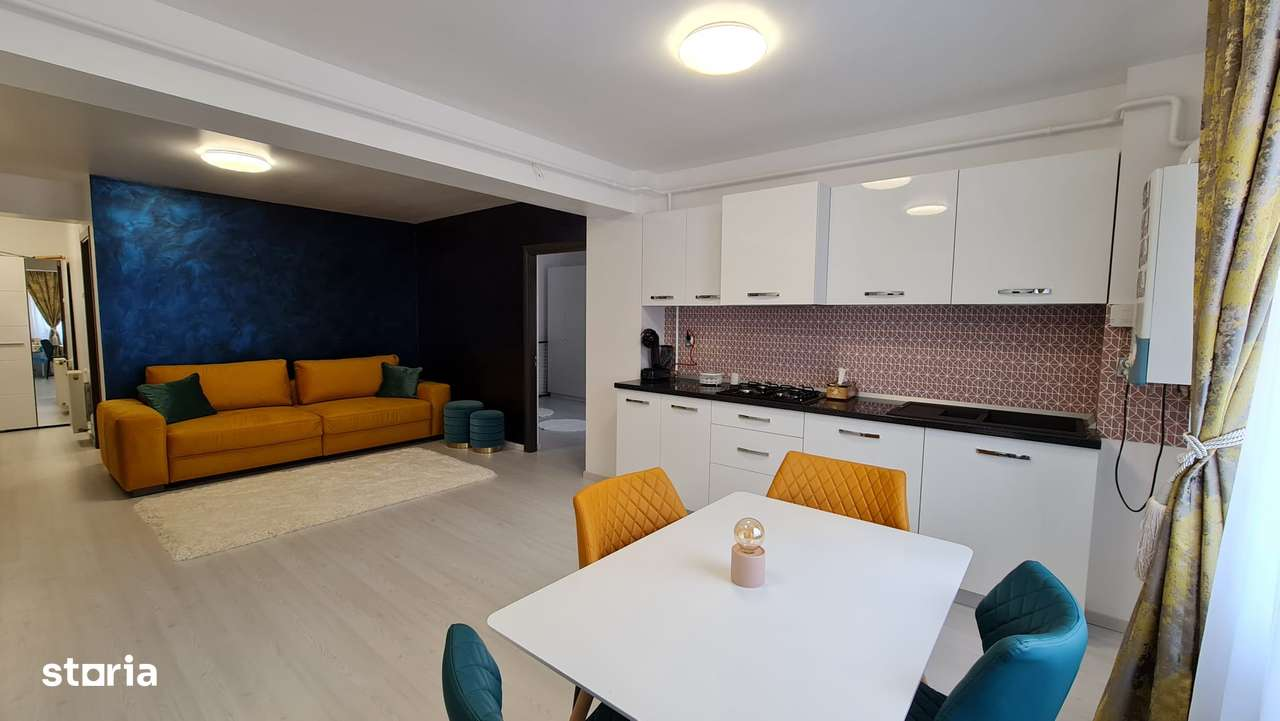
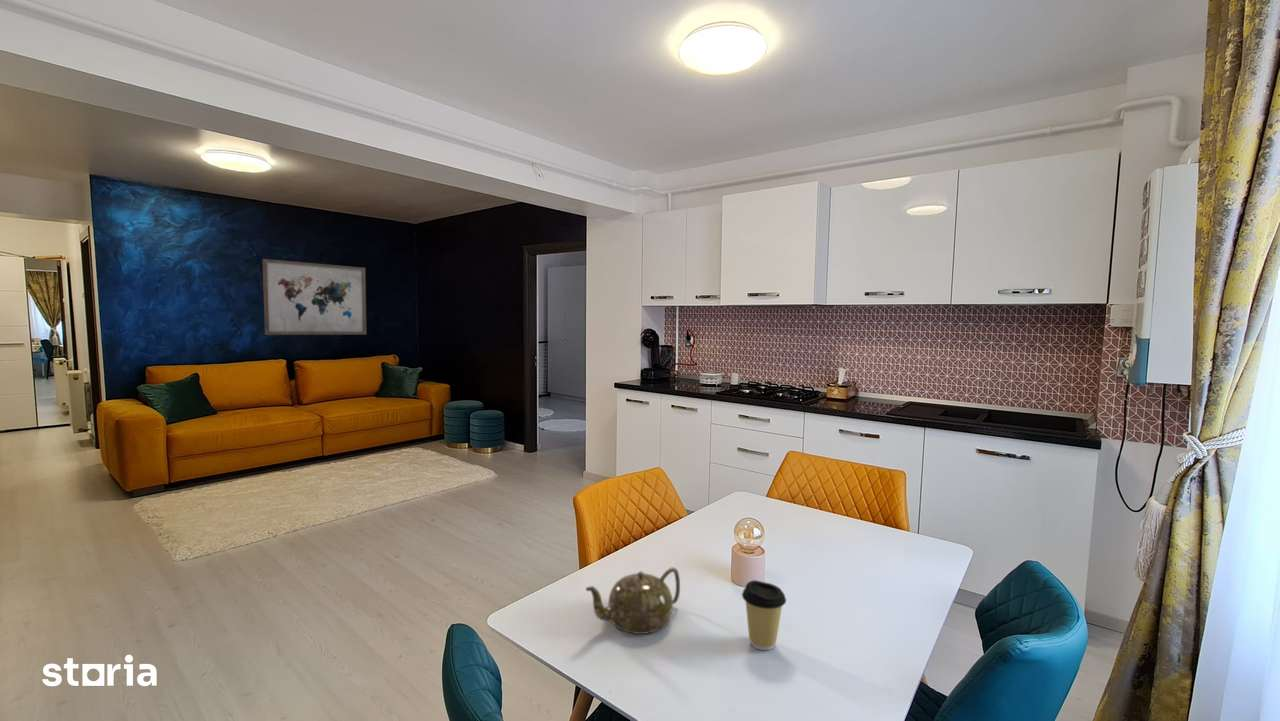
+ coffee cup [741,579,787,651]
+ wall art [262,258,367,336]
+ teapot [585,566,681,635]
